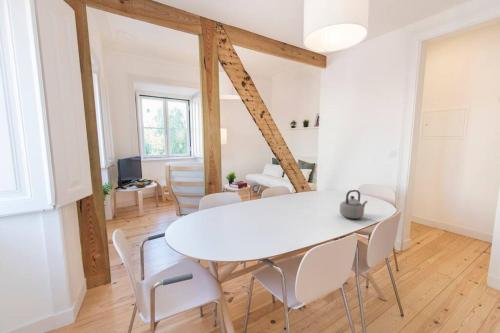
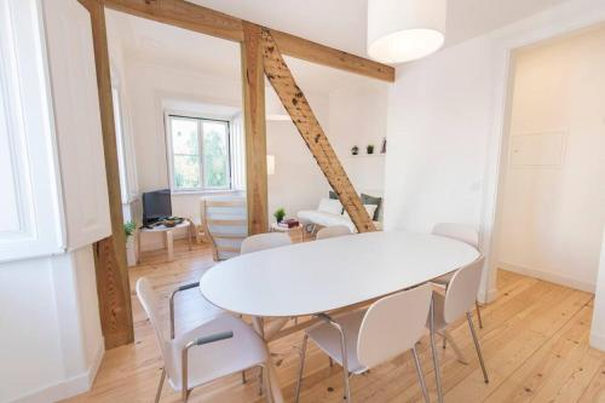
- teapot [339,189,368,220]
